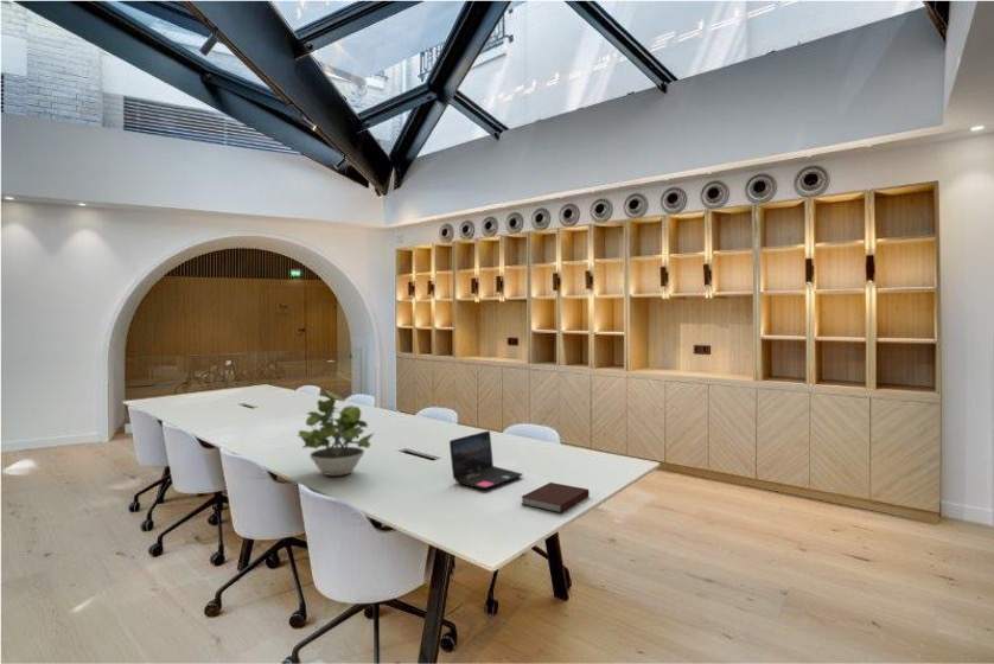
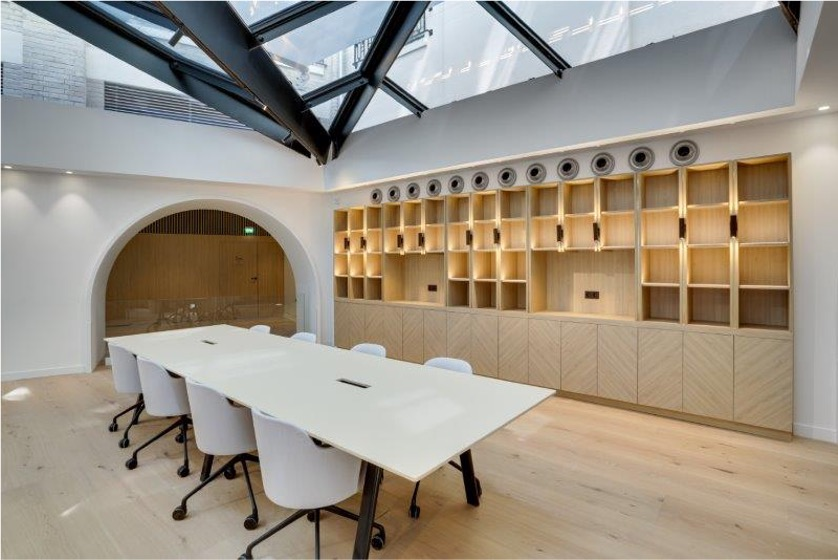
- potted plant [297,389,376,477]
- notebook [521,481,591,515]
- laptop [448,429,524,490]
